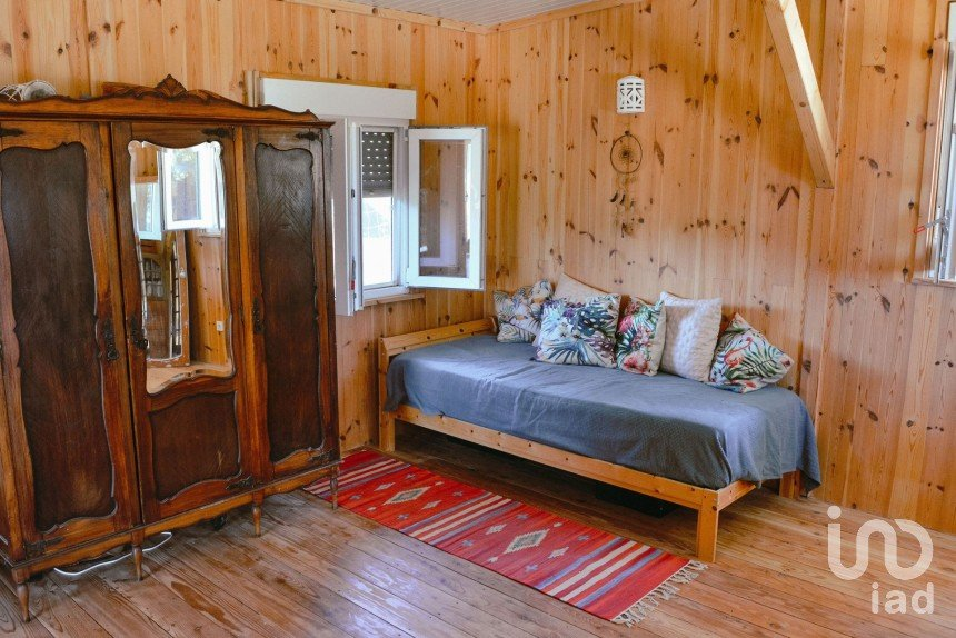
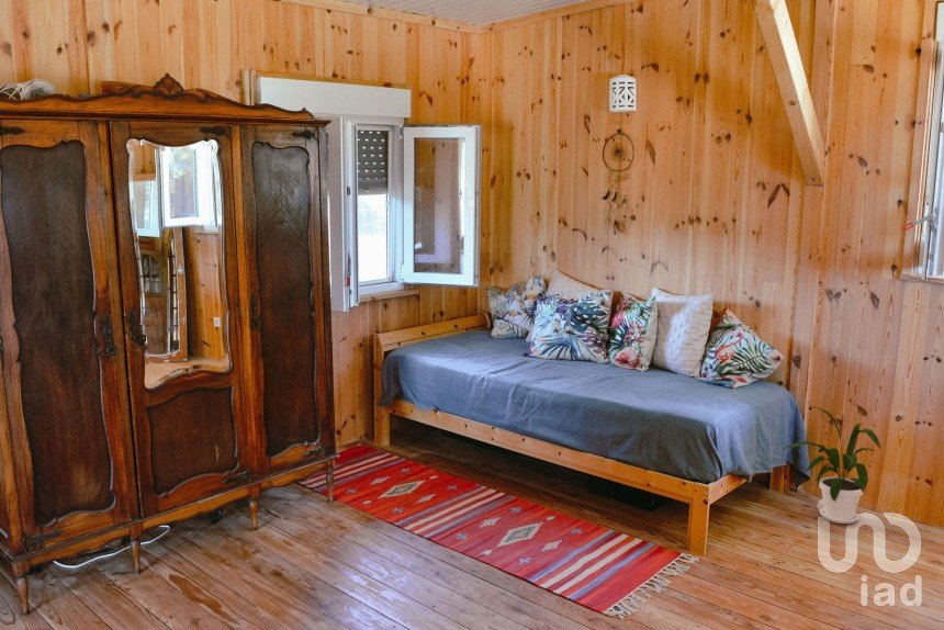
+ house plant [780,404,881,525]
